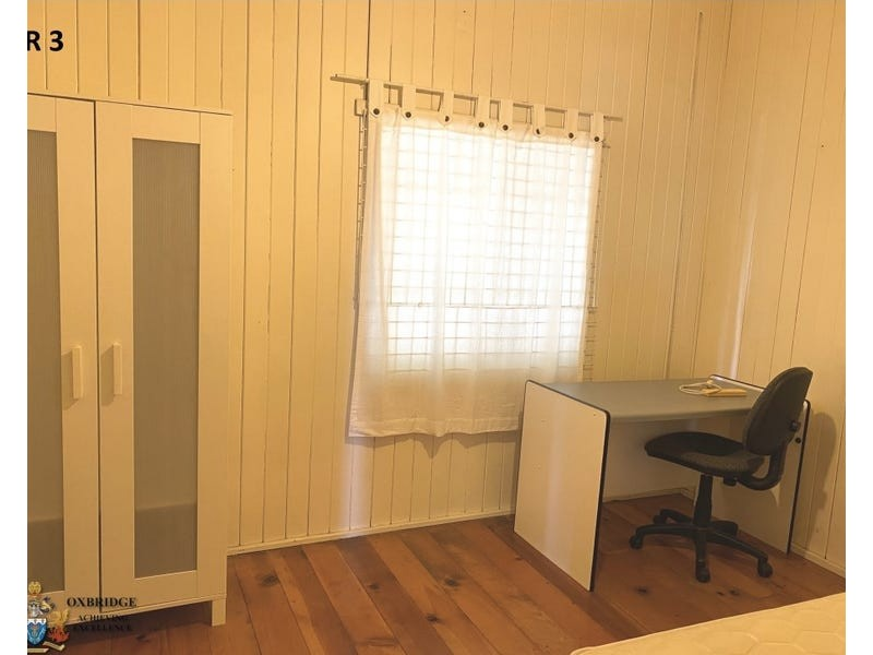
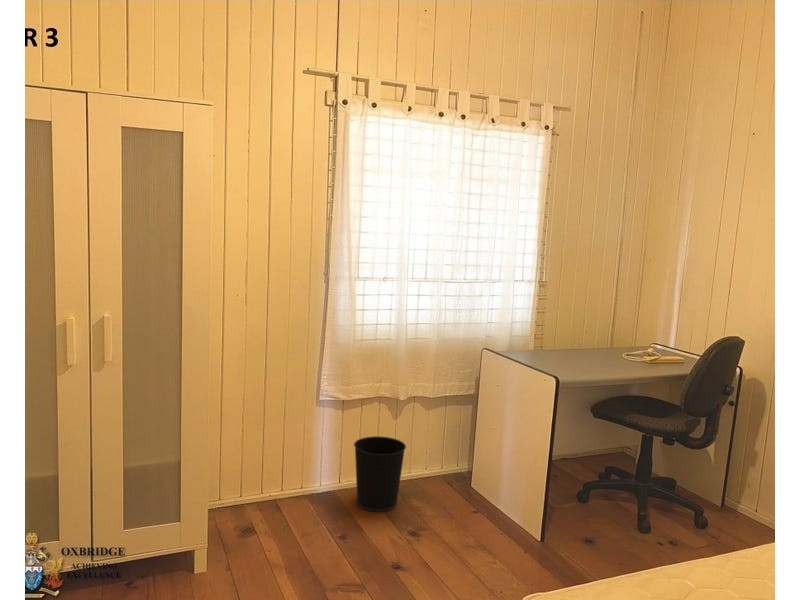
+ wastebasket [353,435,407,513]
